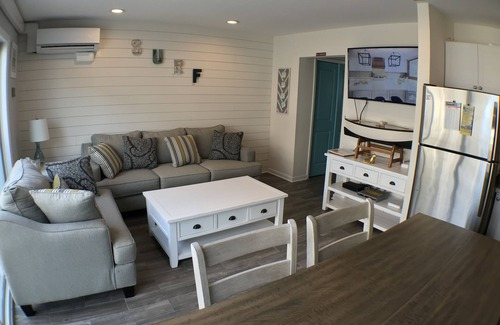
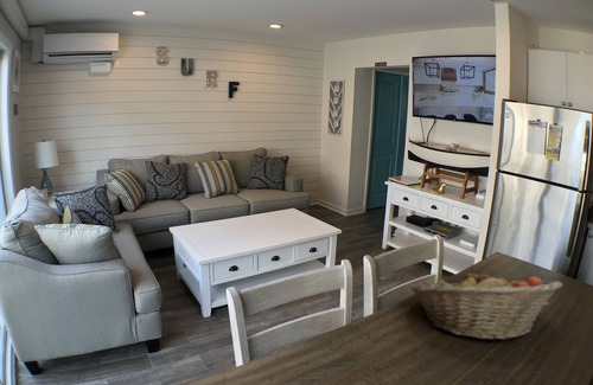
+ fruit basket [409,269,563,341]
